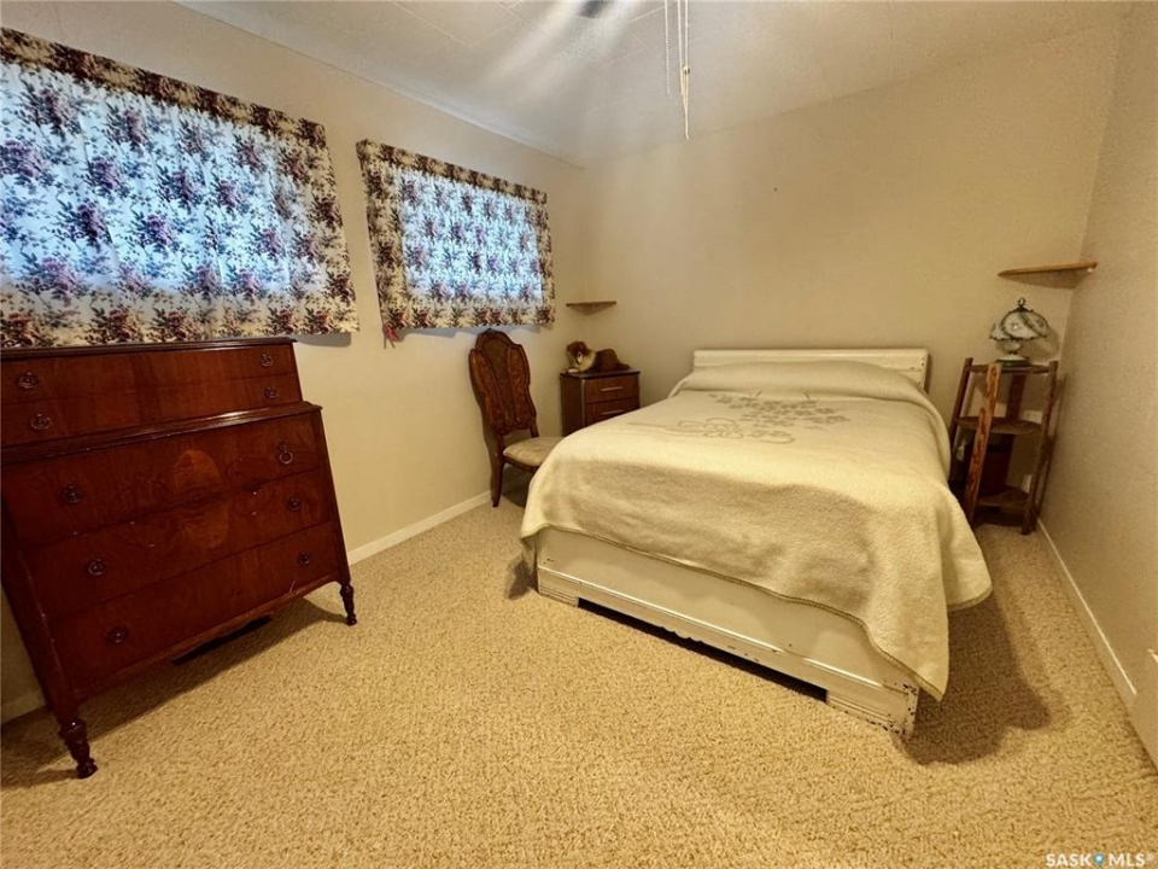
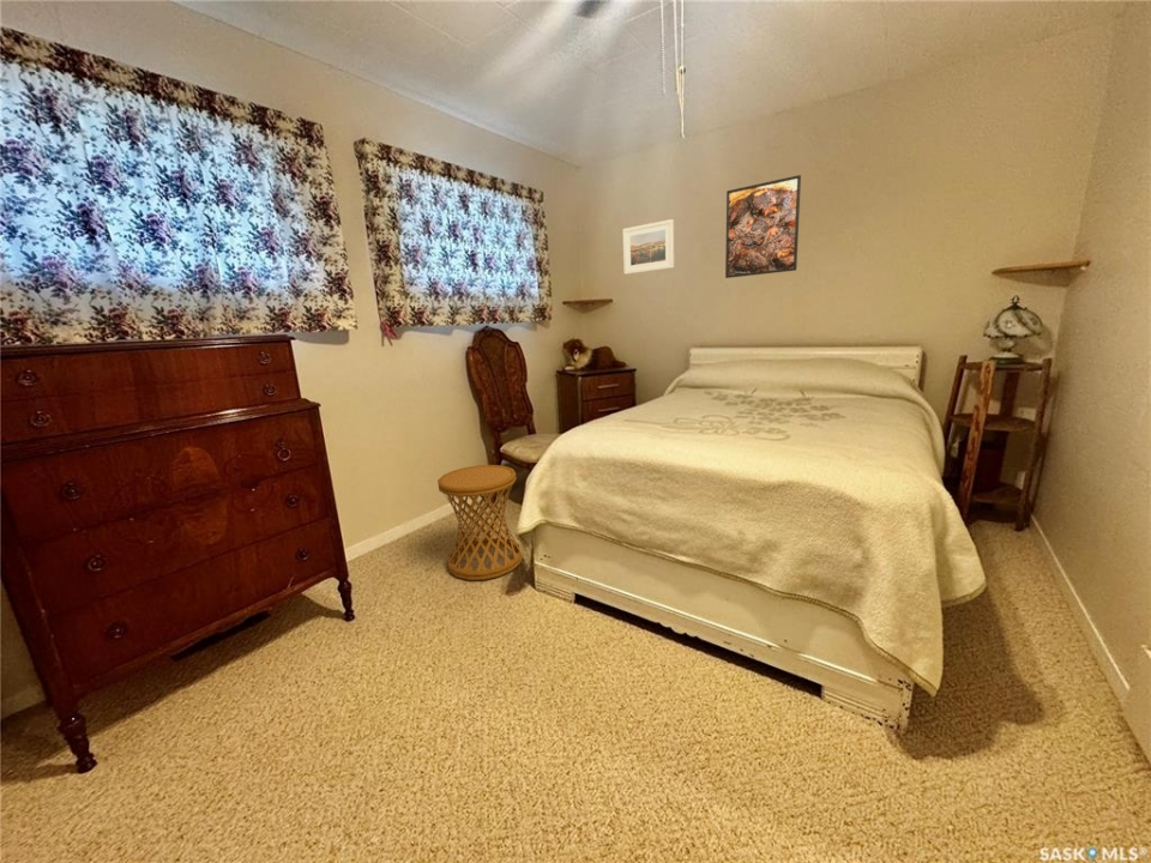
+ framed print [724,174,802,279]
+ side table [436,464,524,581]
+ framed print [622,218,675,276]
